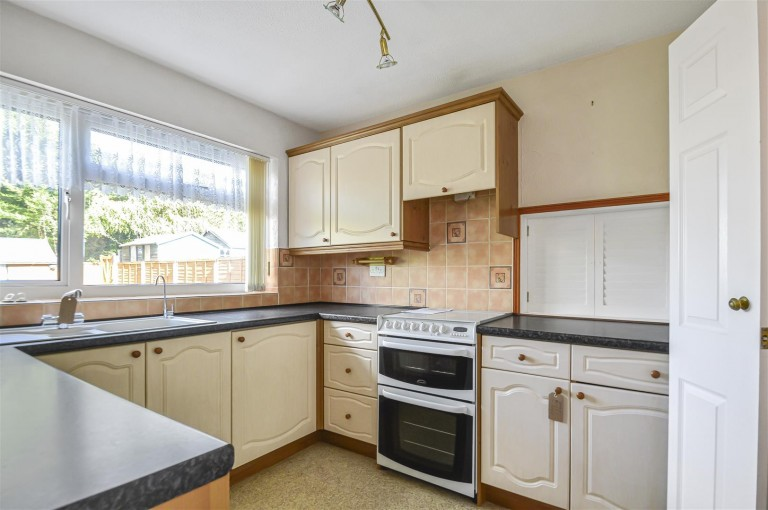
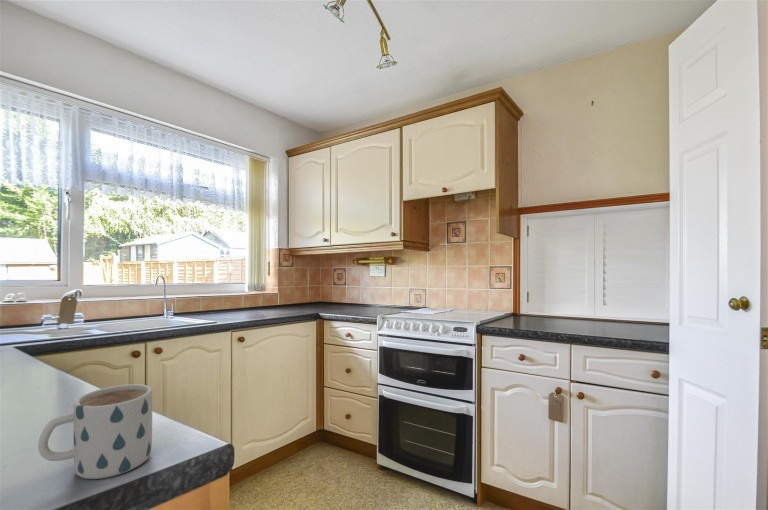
+ mug [37,383,153,480]
